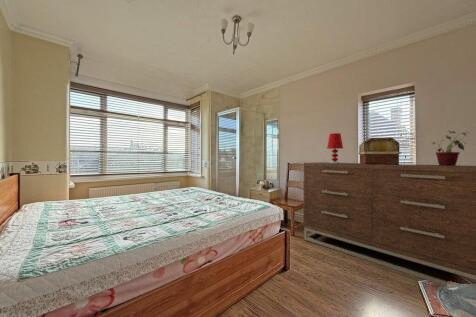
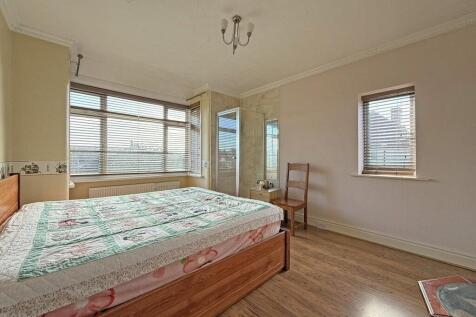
- potted plant [429,129,471,166]
- table lamp [326,132,344,163]
- decorative box [358,136,402,165]
- dresser [302,161,476,287]
